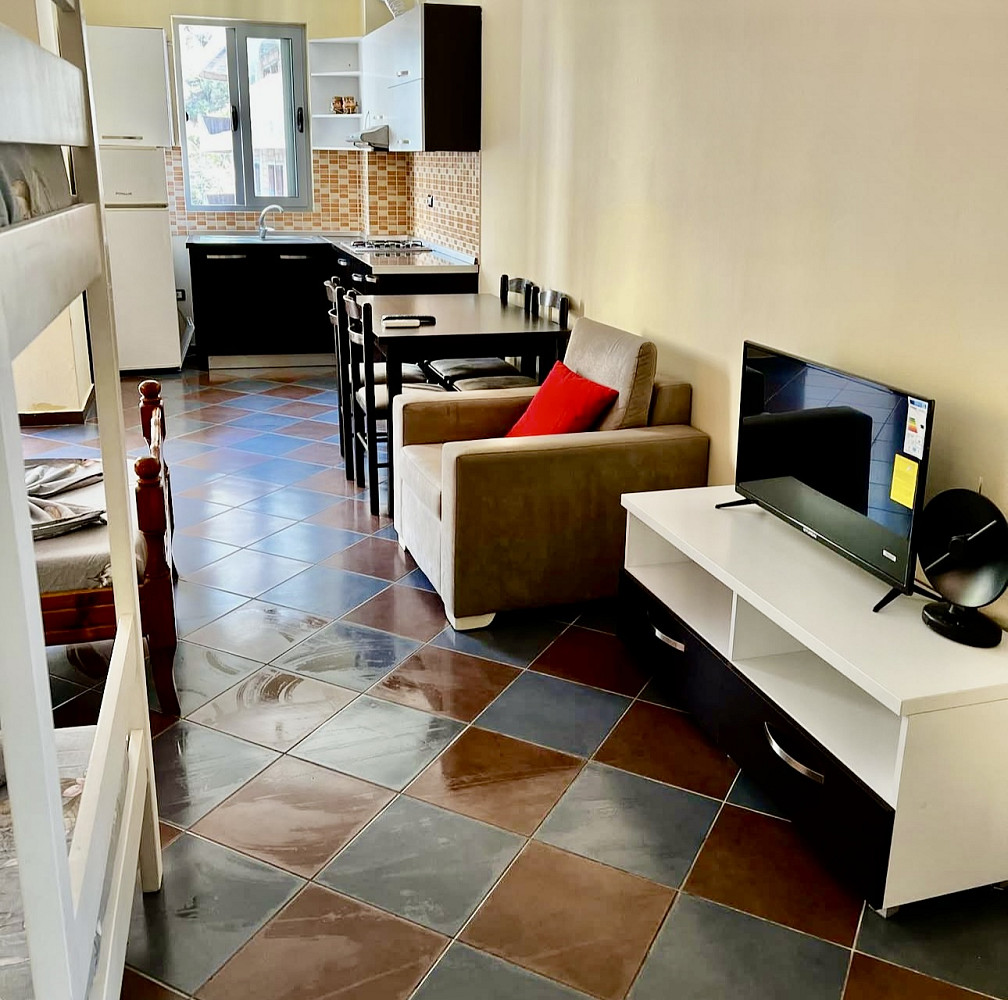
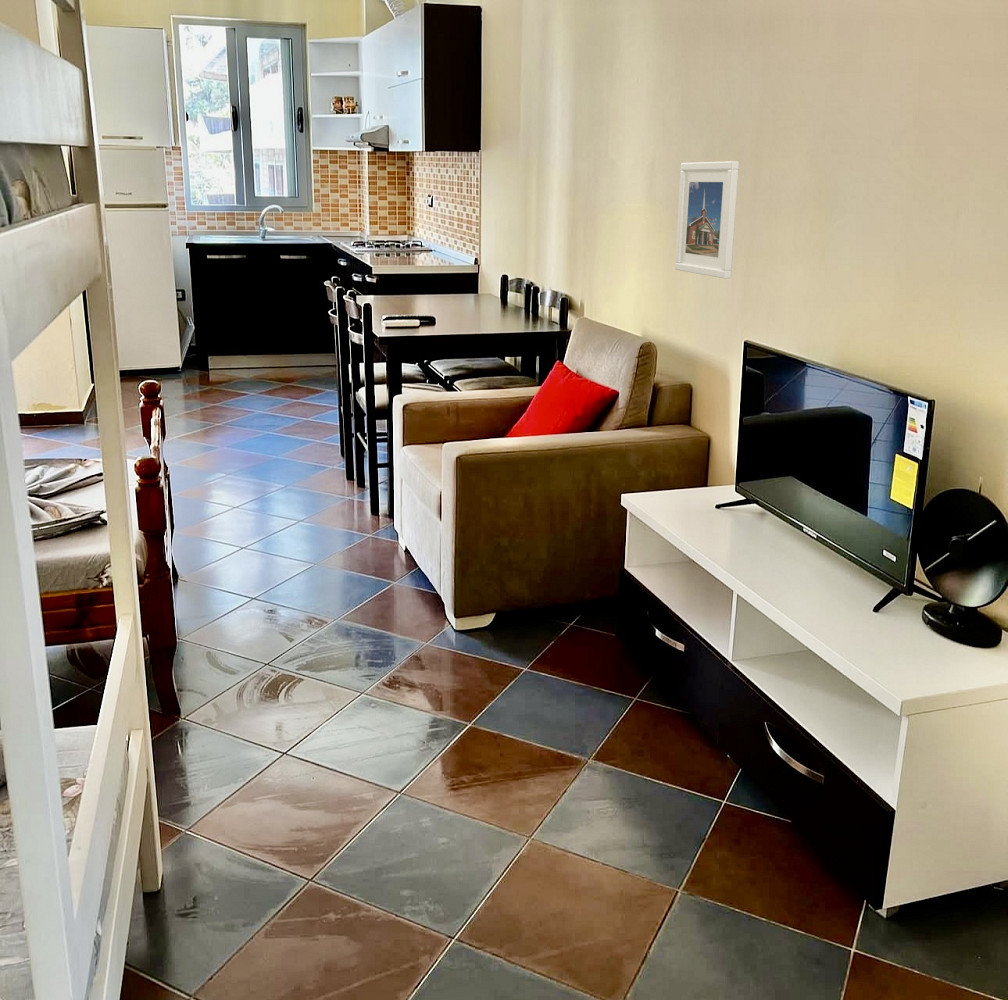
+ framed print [674,160,740,280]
